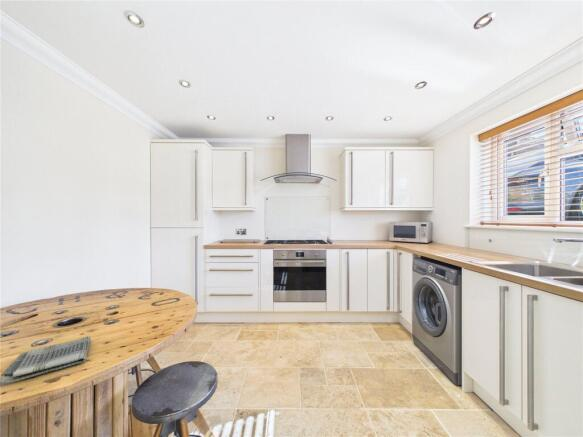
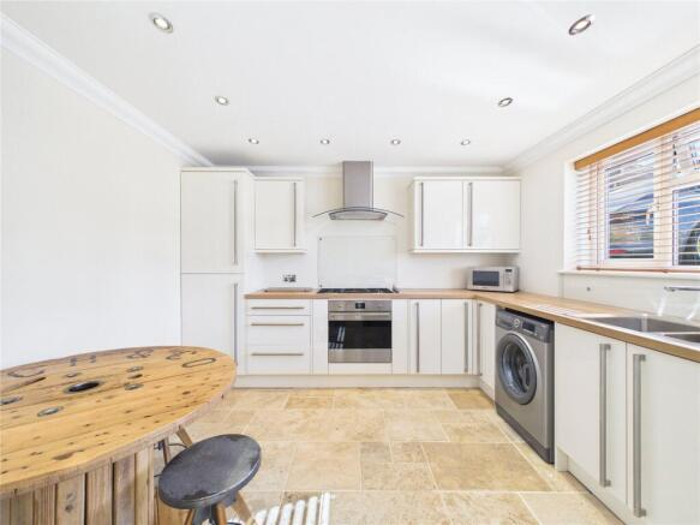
- dish towel [0,335,92,387]
